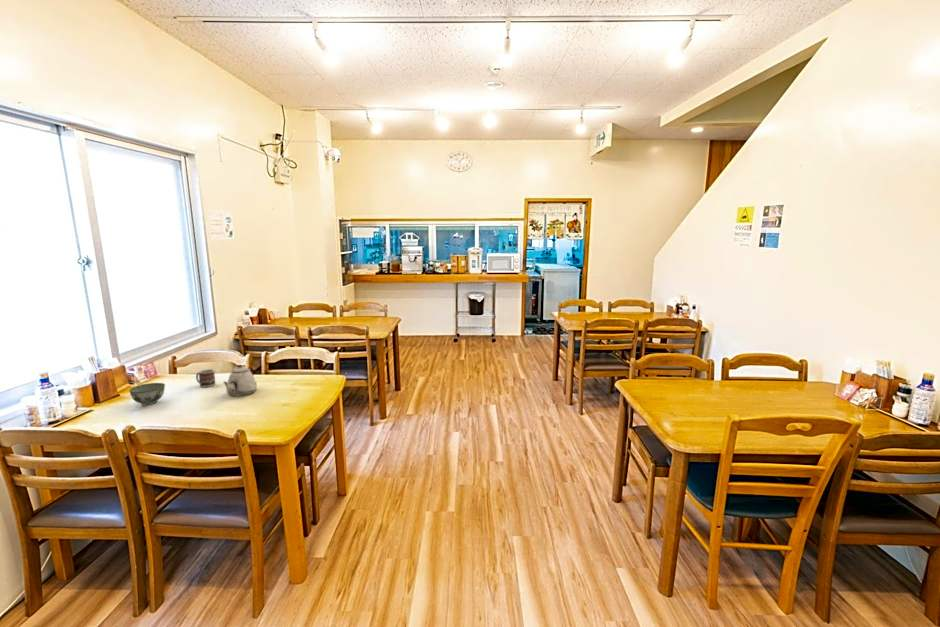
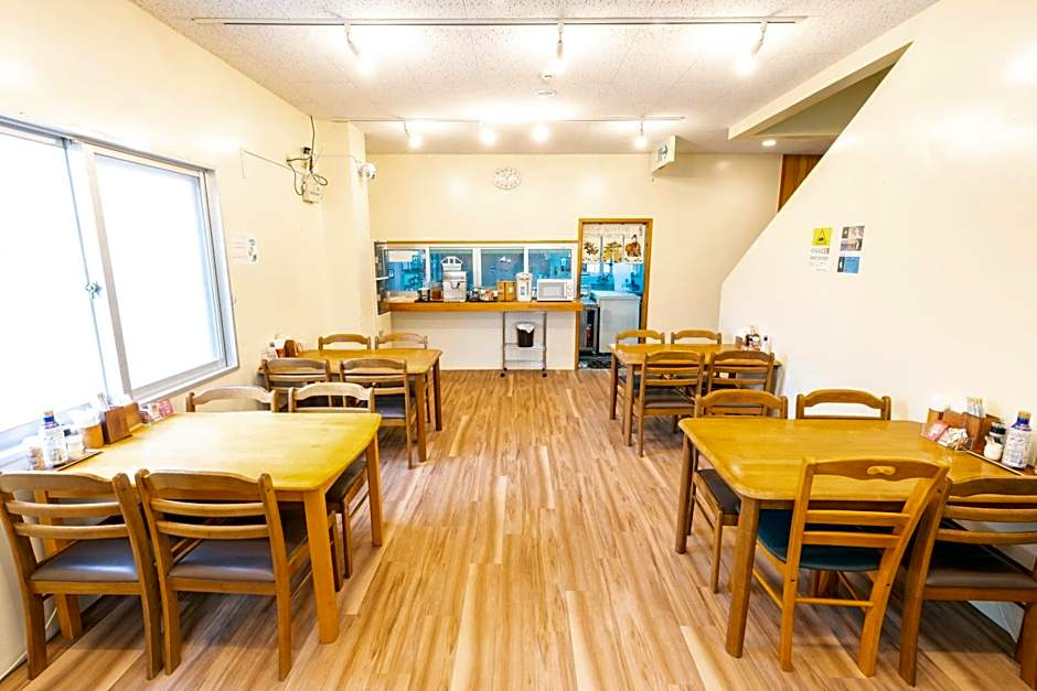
- teapot [223,364,258,397]
- bowl [128,382,166,407]
- cup [195,368,216,388]
